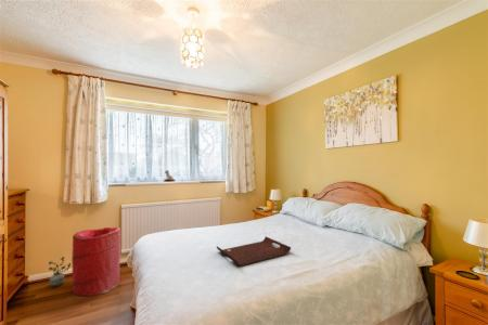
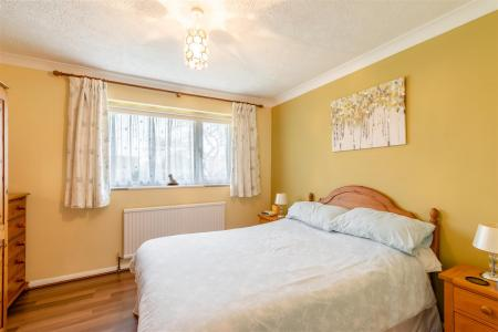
- laundry hamper [70,226,121,297]
- potted plant [48,256,72,287]
- serving tray [216,235,292,266]
